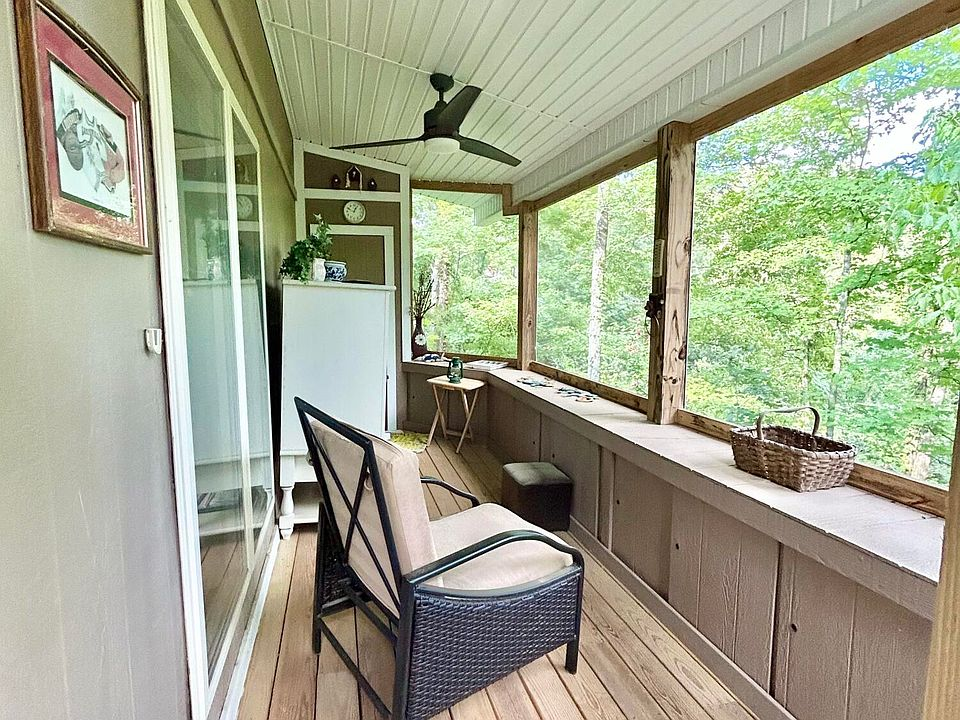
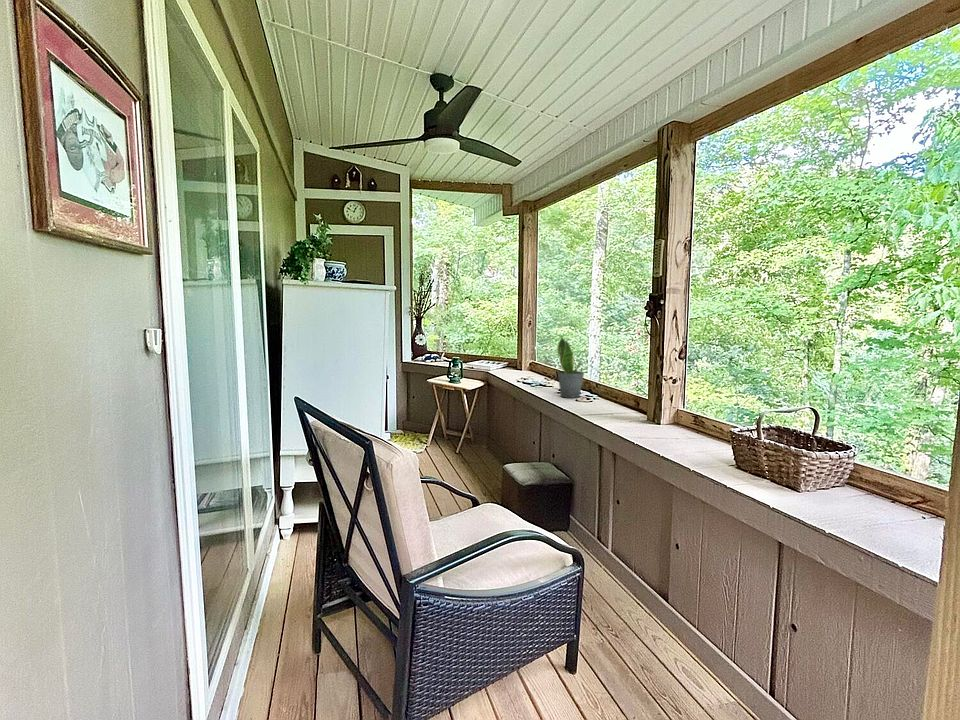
+ potted plant [557,337,585,399]
